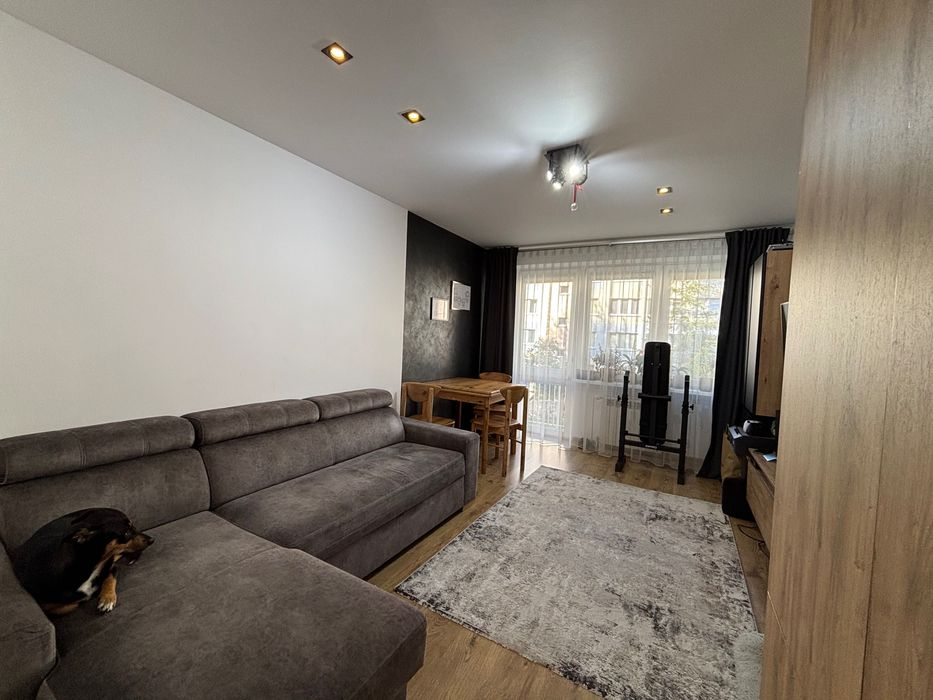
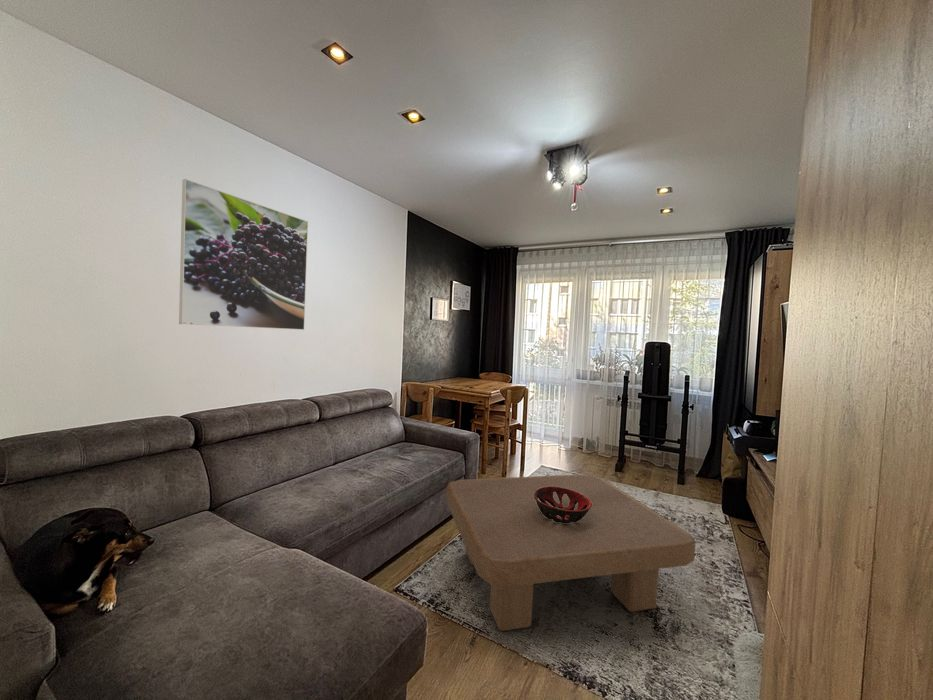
+ decorative bowl [533,486,592,523]
+ coffee table [445,473,697,632]
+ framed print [178,178,309,331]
